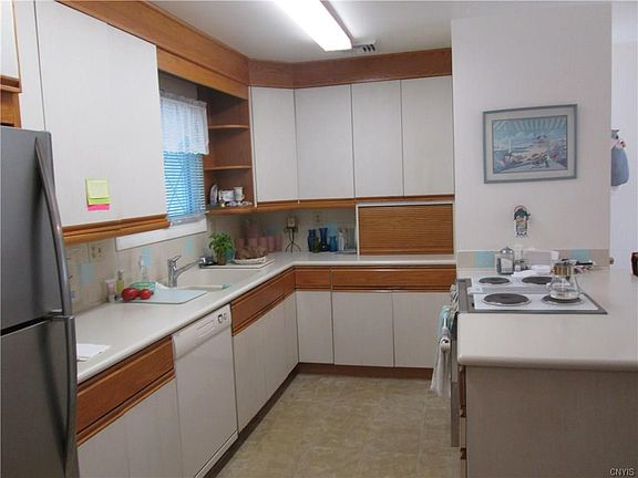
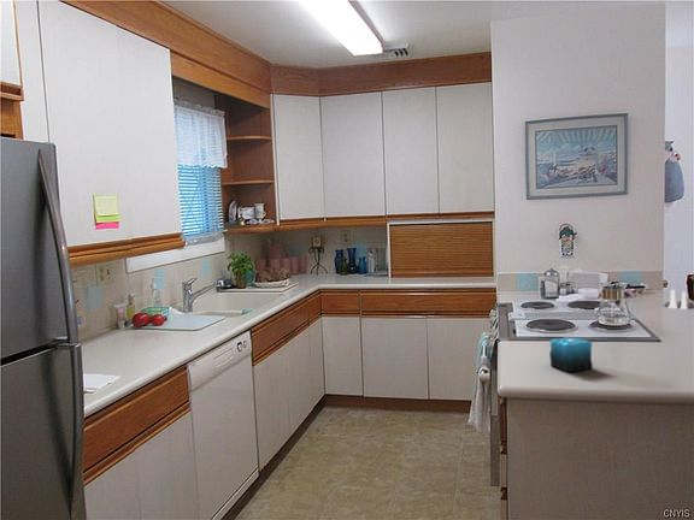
+ salt and pepper shaker set [663,289,694,311]
+ candle [548,332,594,373]
